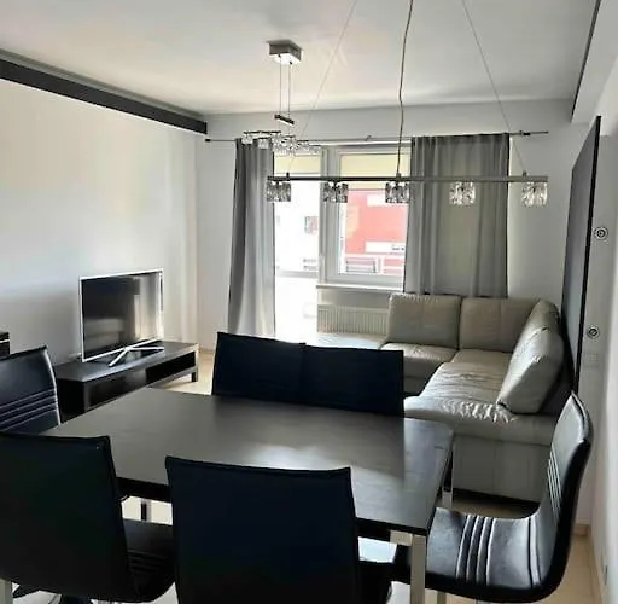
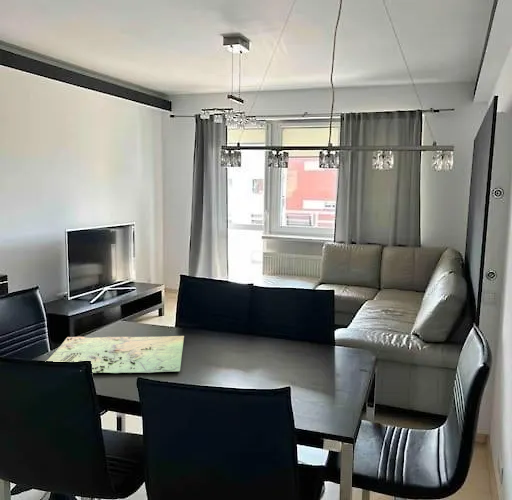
+ board game [46,335,185,374]
